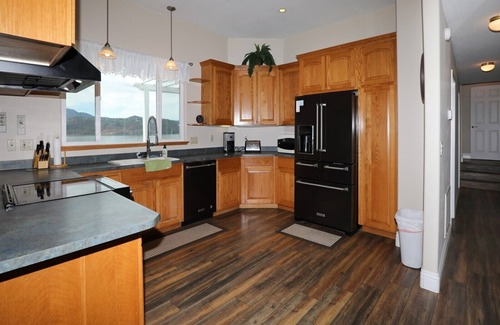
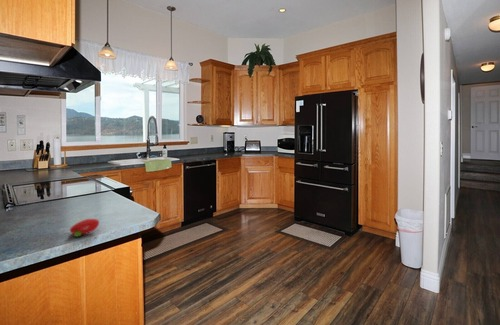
+ fruit [68,218,100,238]
